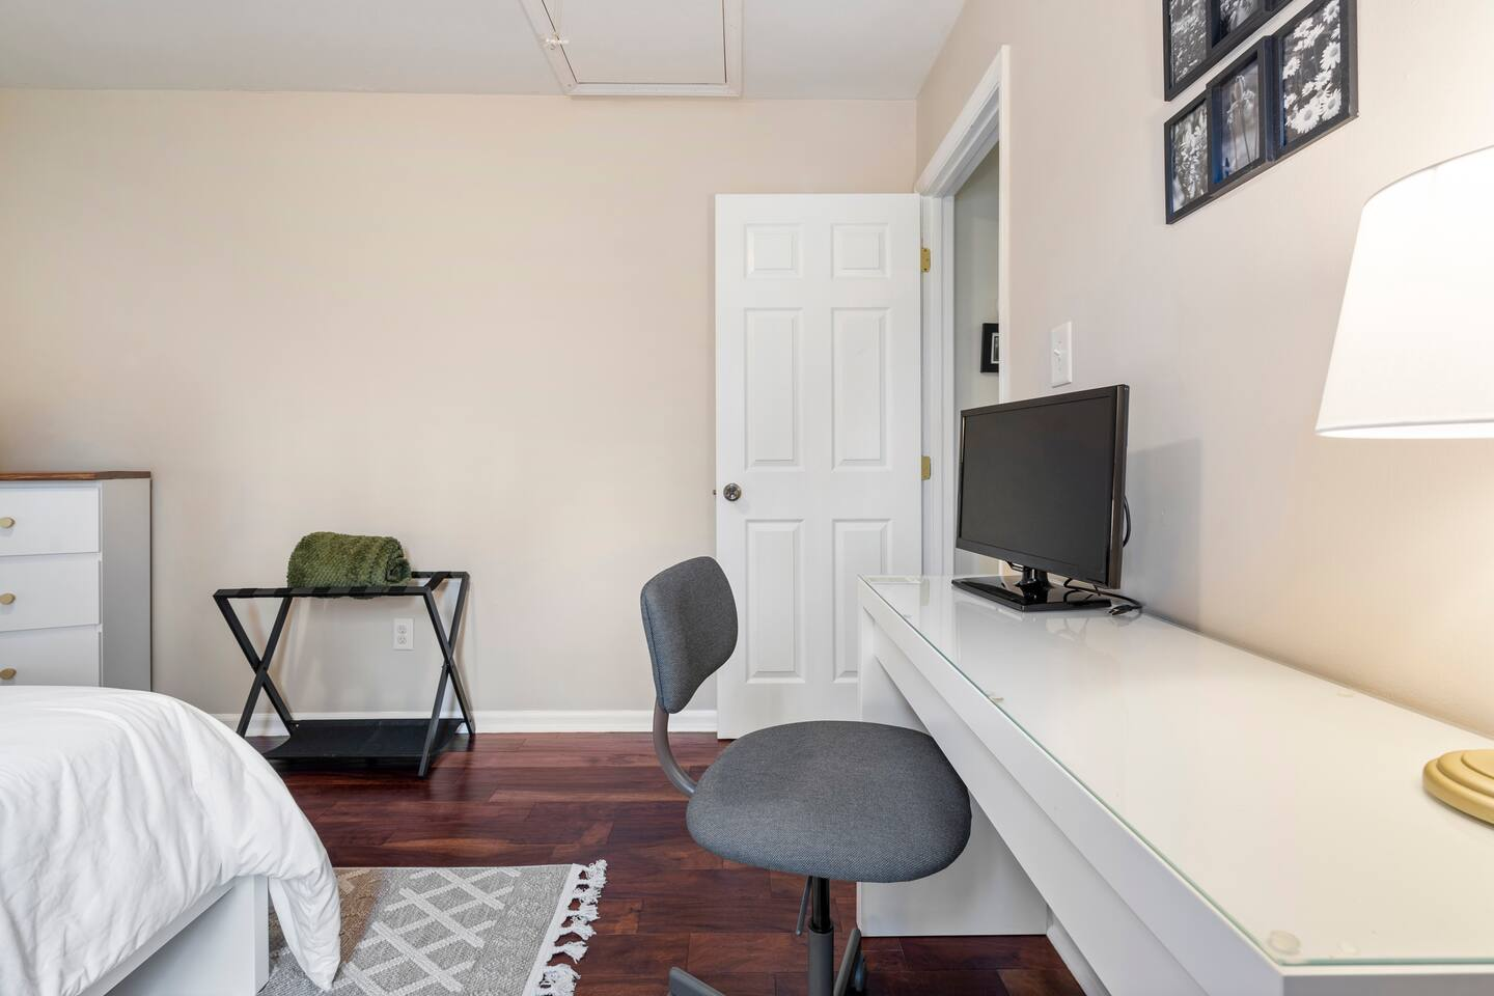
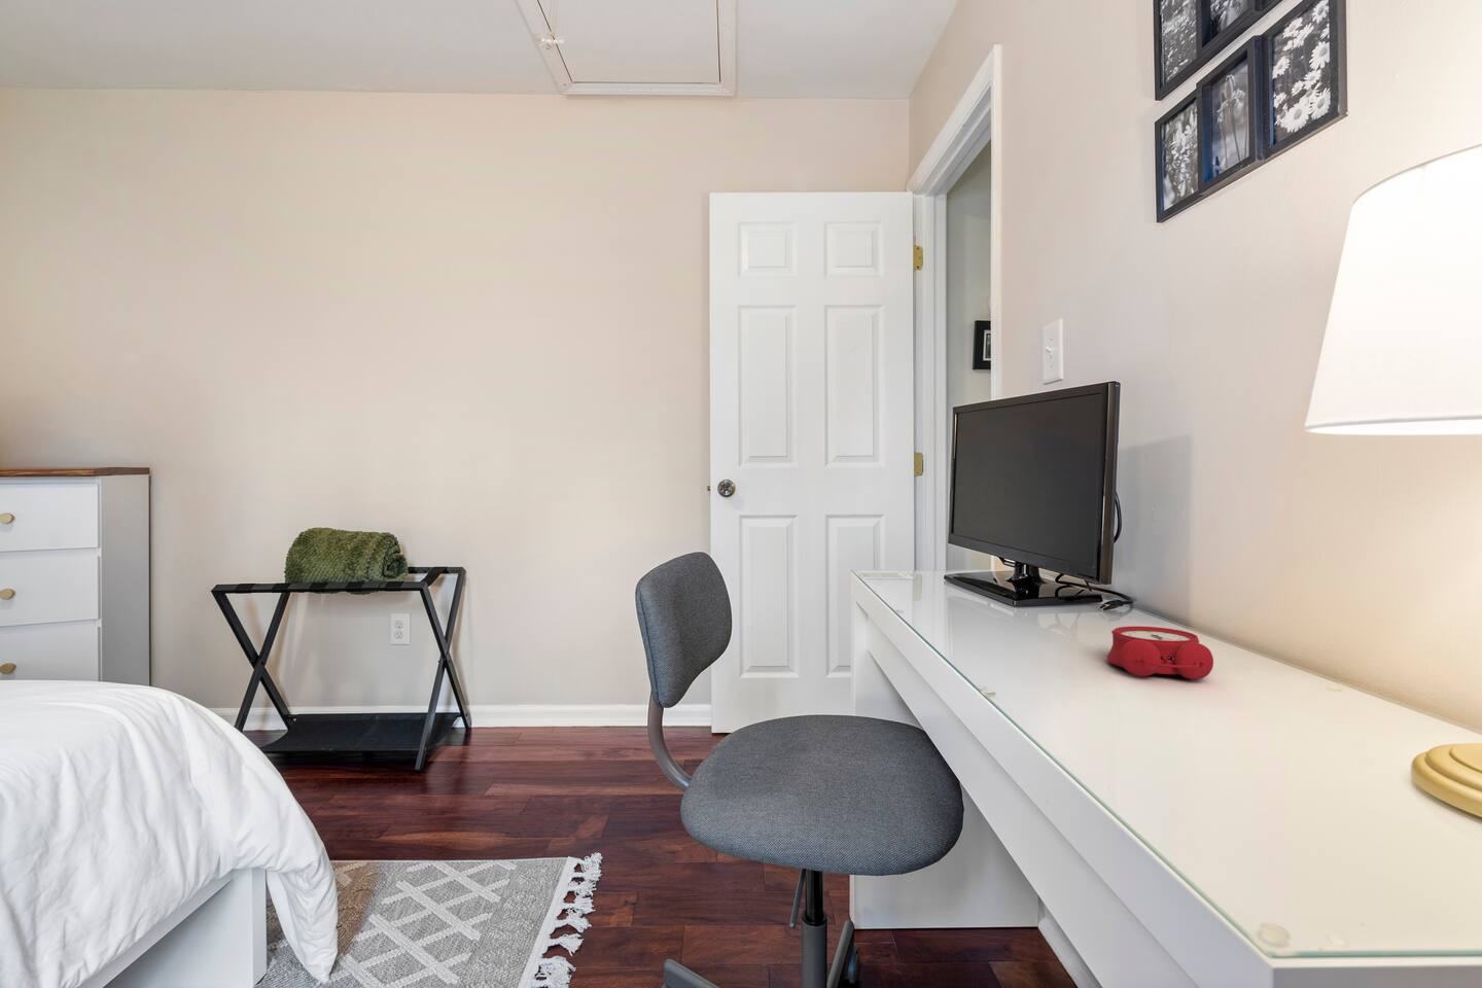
+ alarm clock [1106,625,1214,680]
